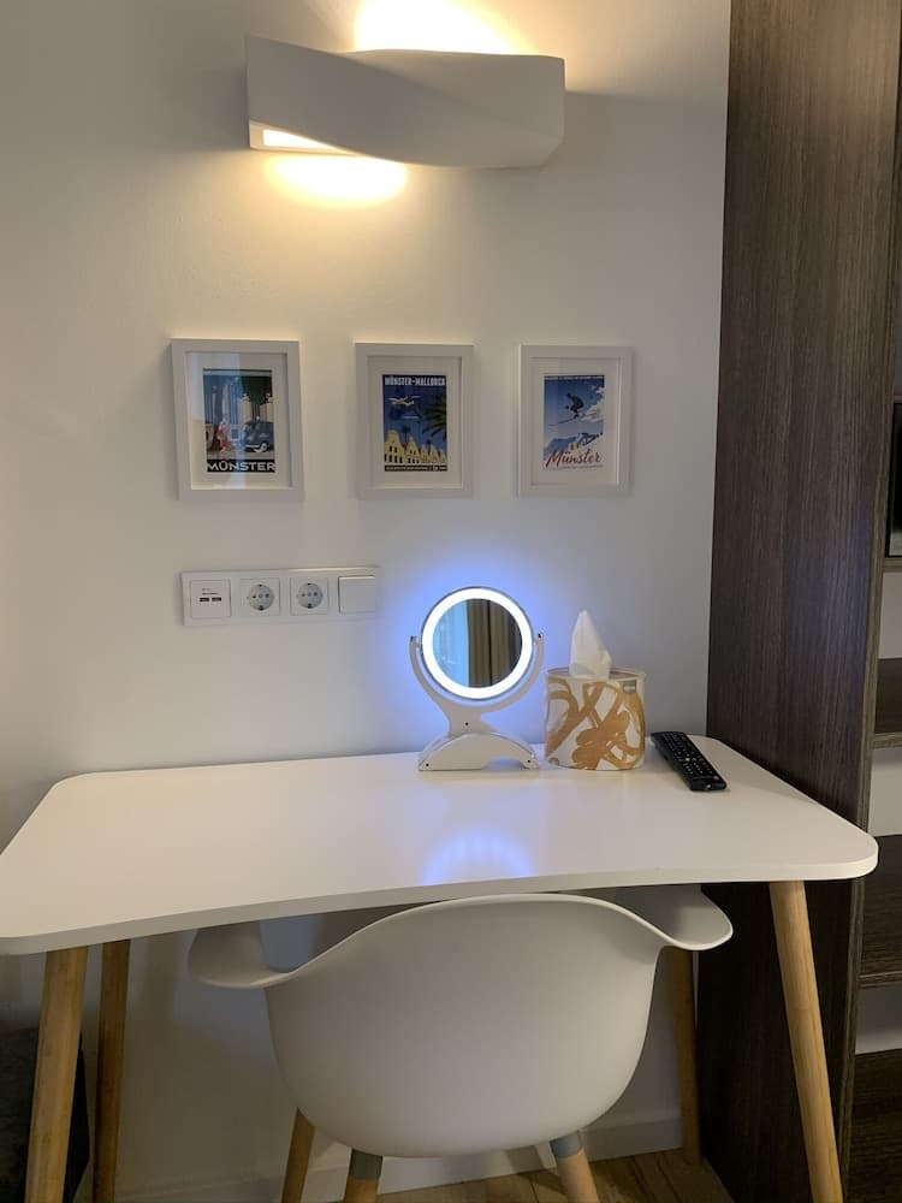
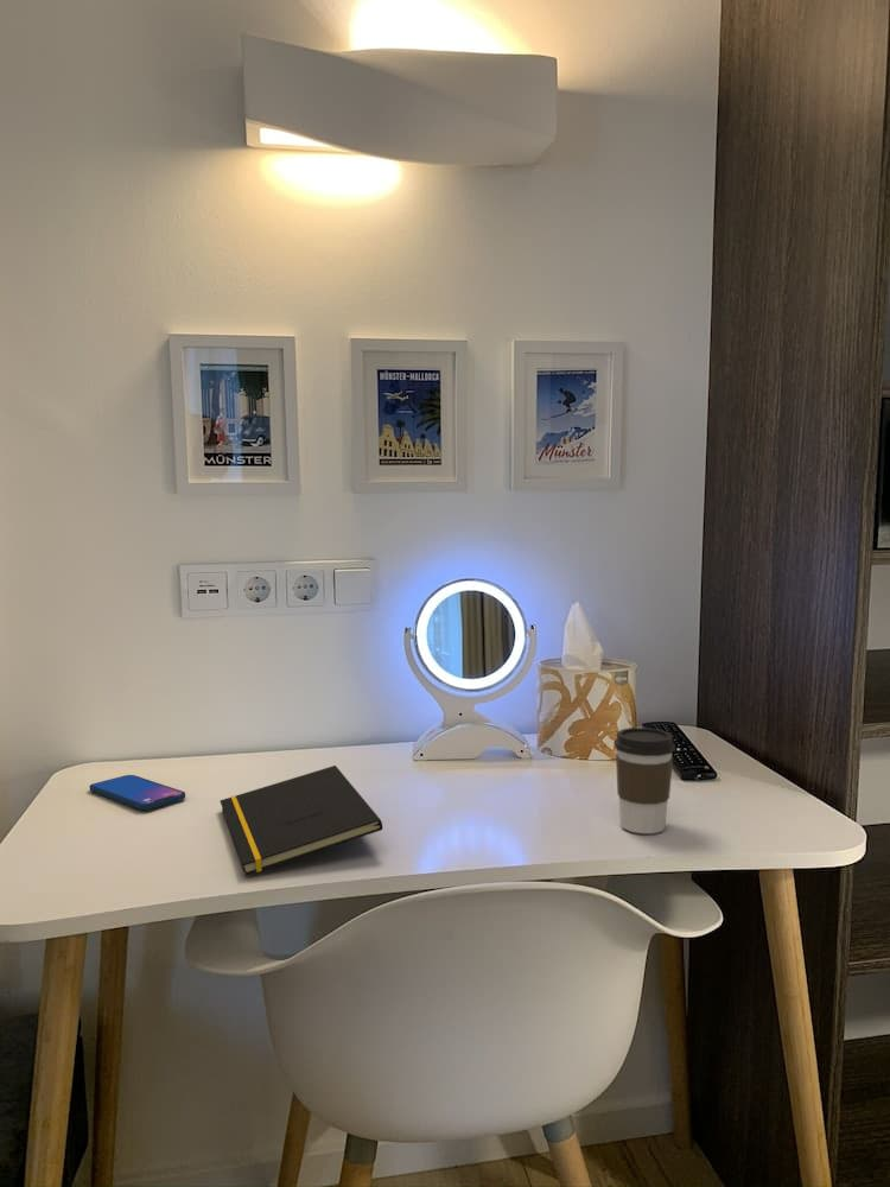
+ smartphone [89,774,186,811]
+ coffee cup [614,726,676,834]
+ notepad [218,764,383,876]
